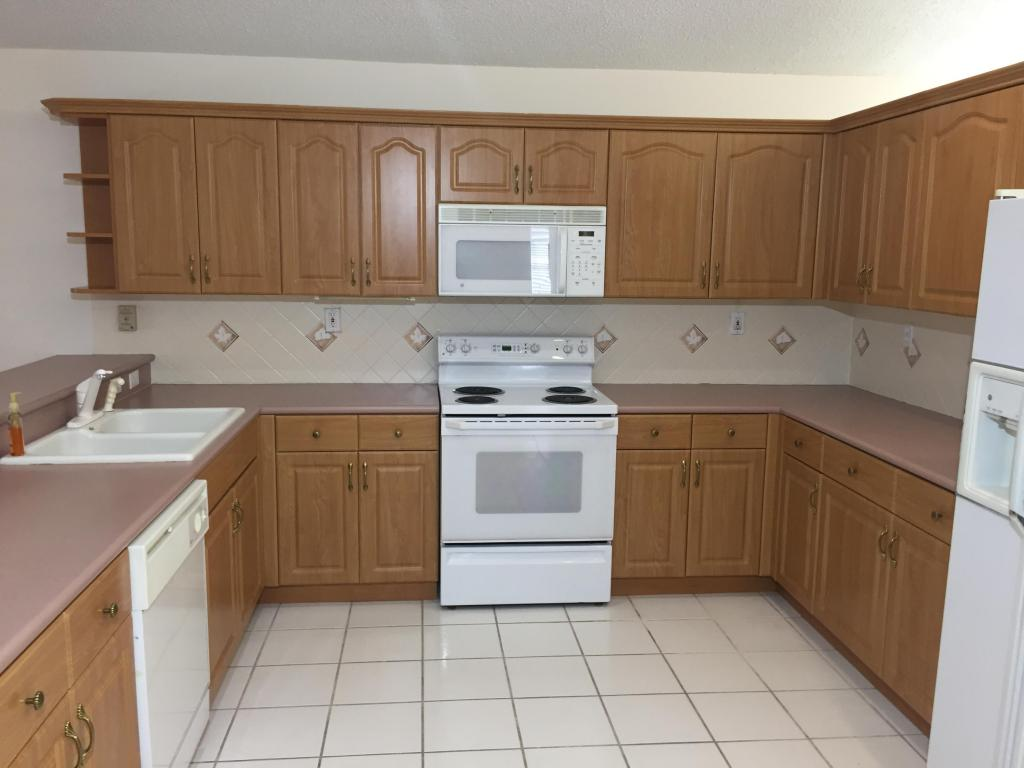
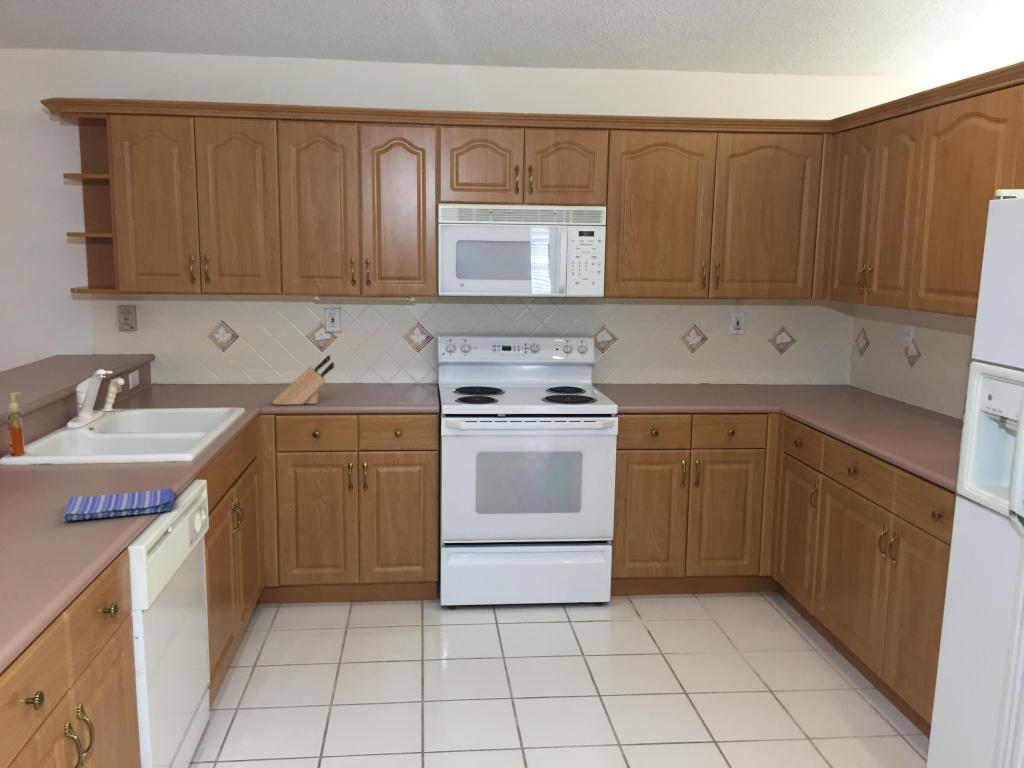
+ dish towel [62,487,175,522]
+ knife block [272,354,335,406]
